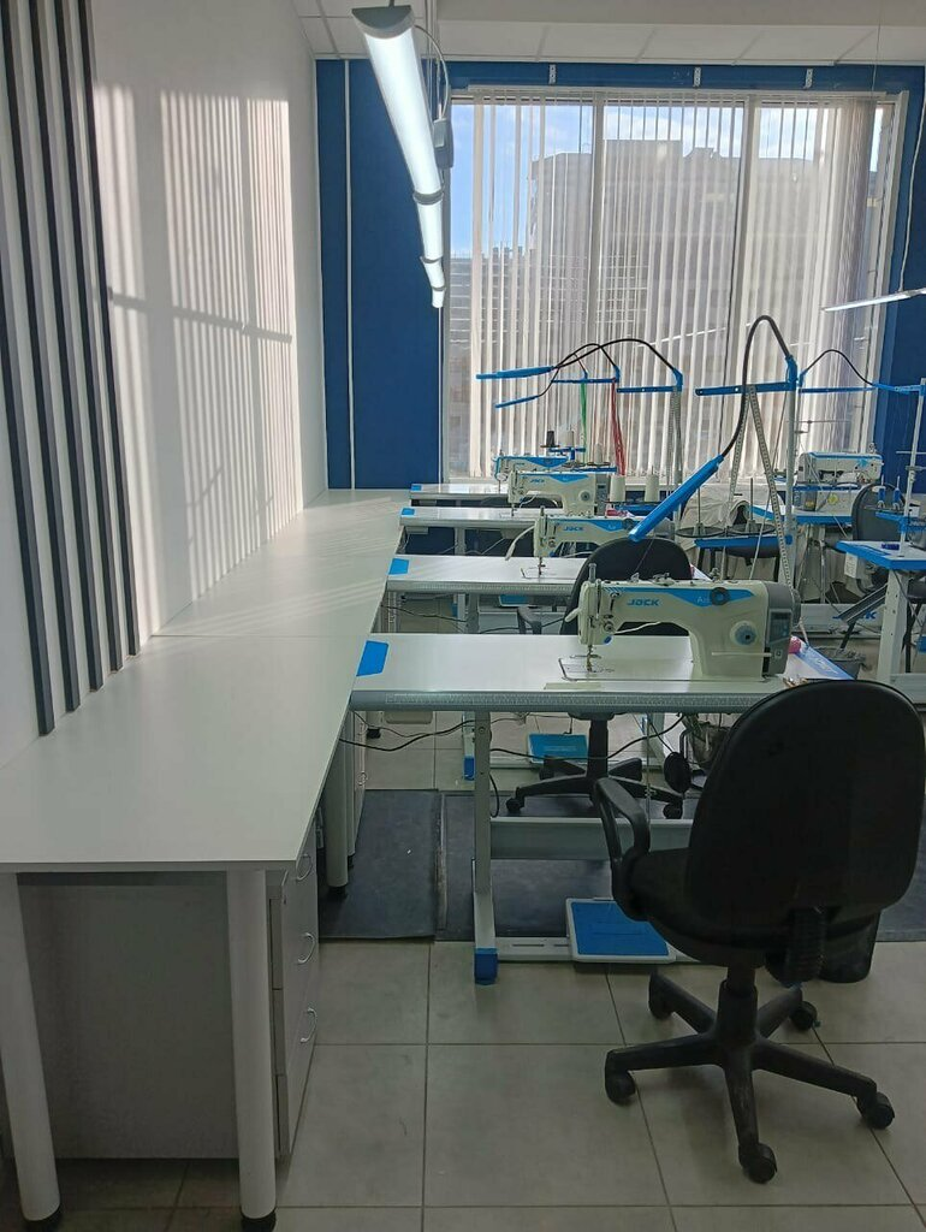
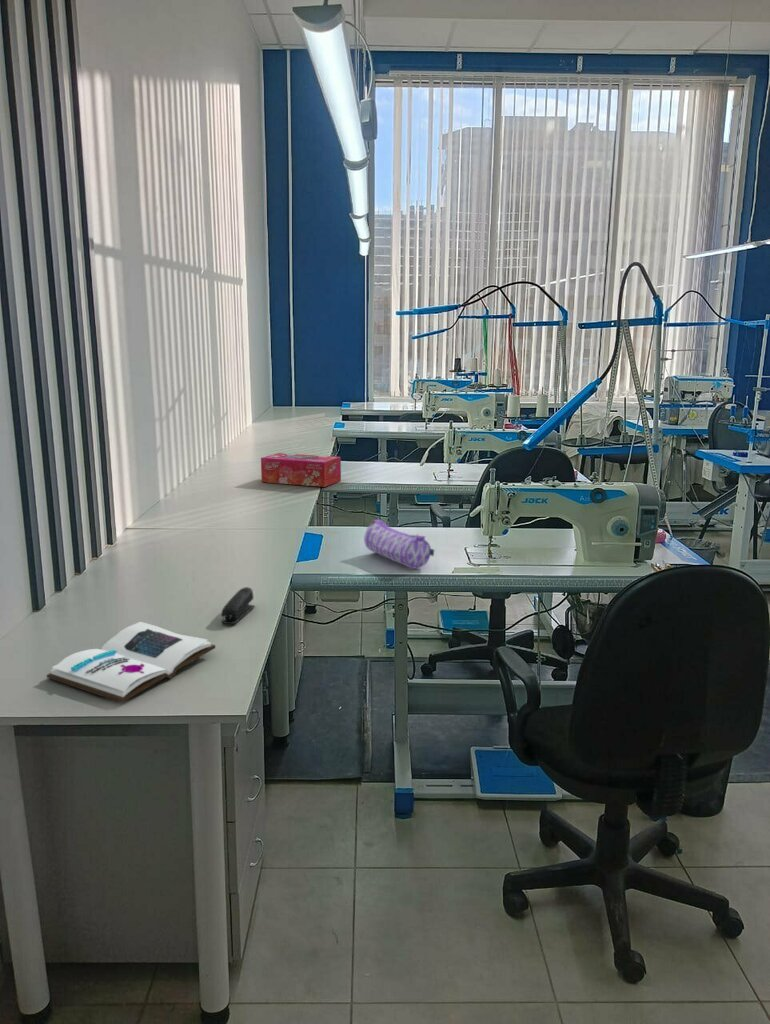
+ stapler [220,586,256,625]
+ pencil case [363,519,435,570]
+ book [46,621,217,704]
+ tissue box [260,452,342,488]
